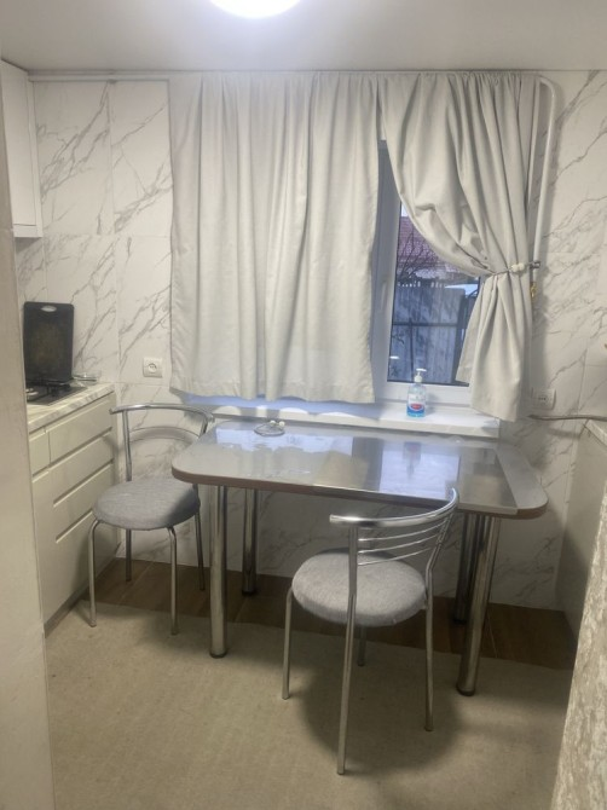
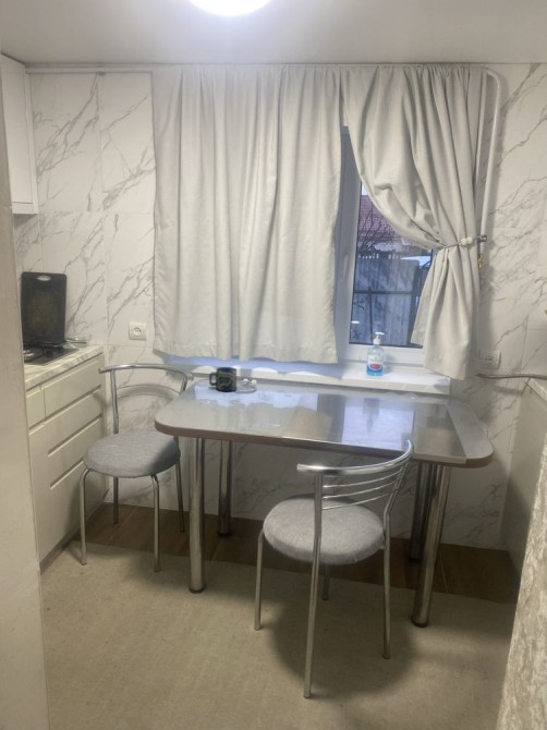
+ cup [208,366,238,392]
